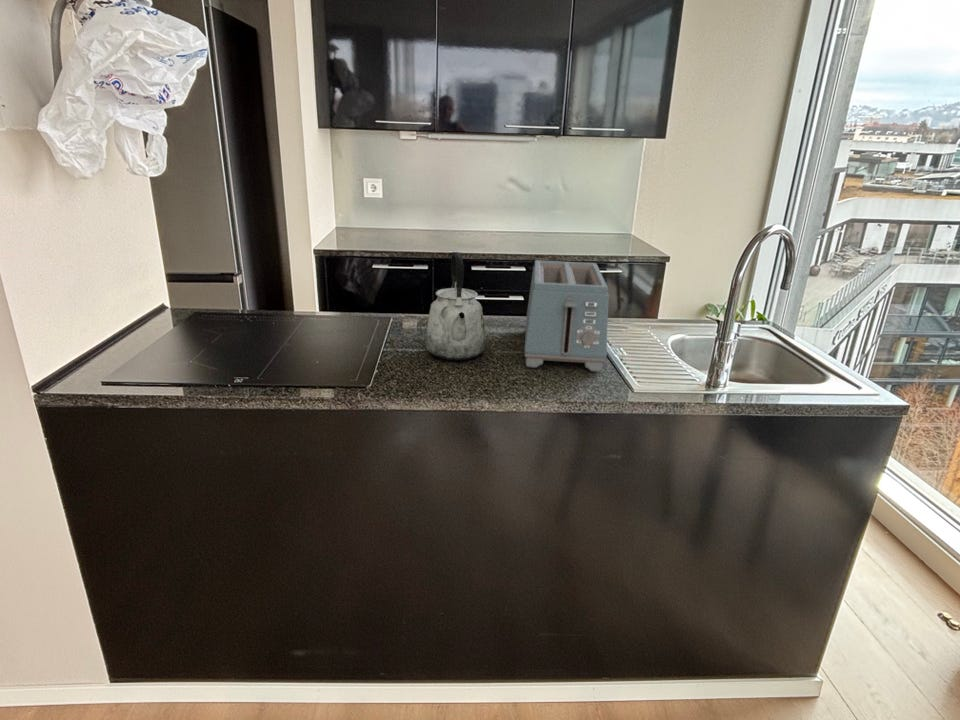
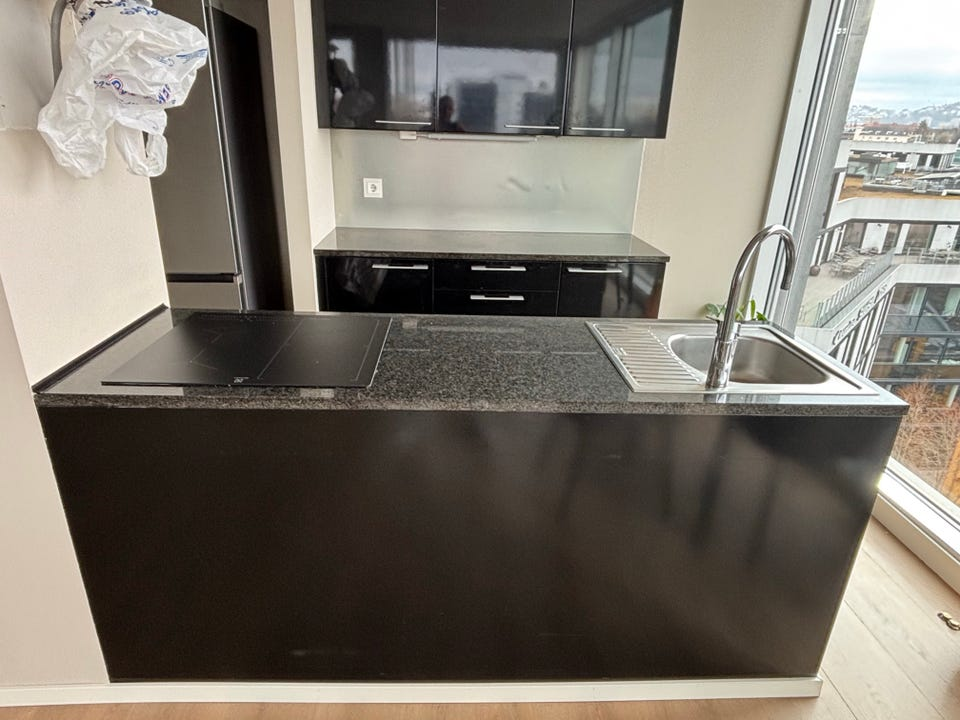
- toaster [523,259,610,373]
- kettle [425,251,486,361]
